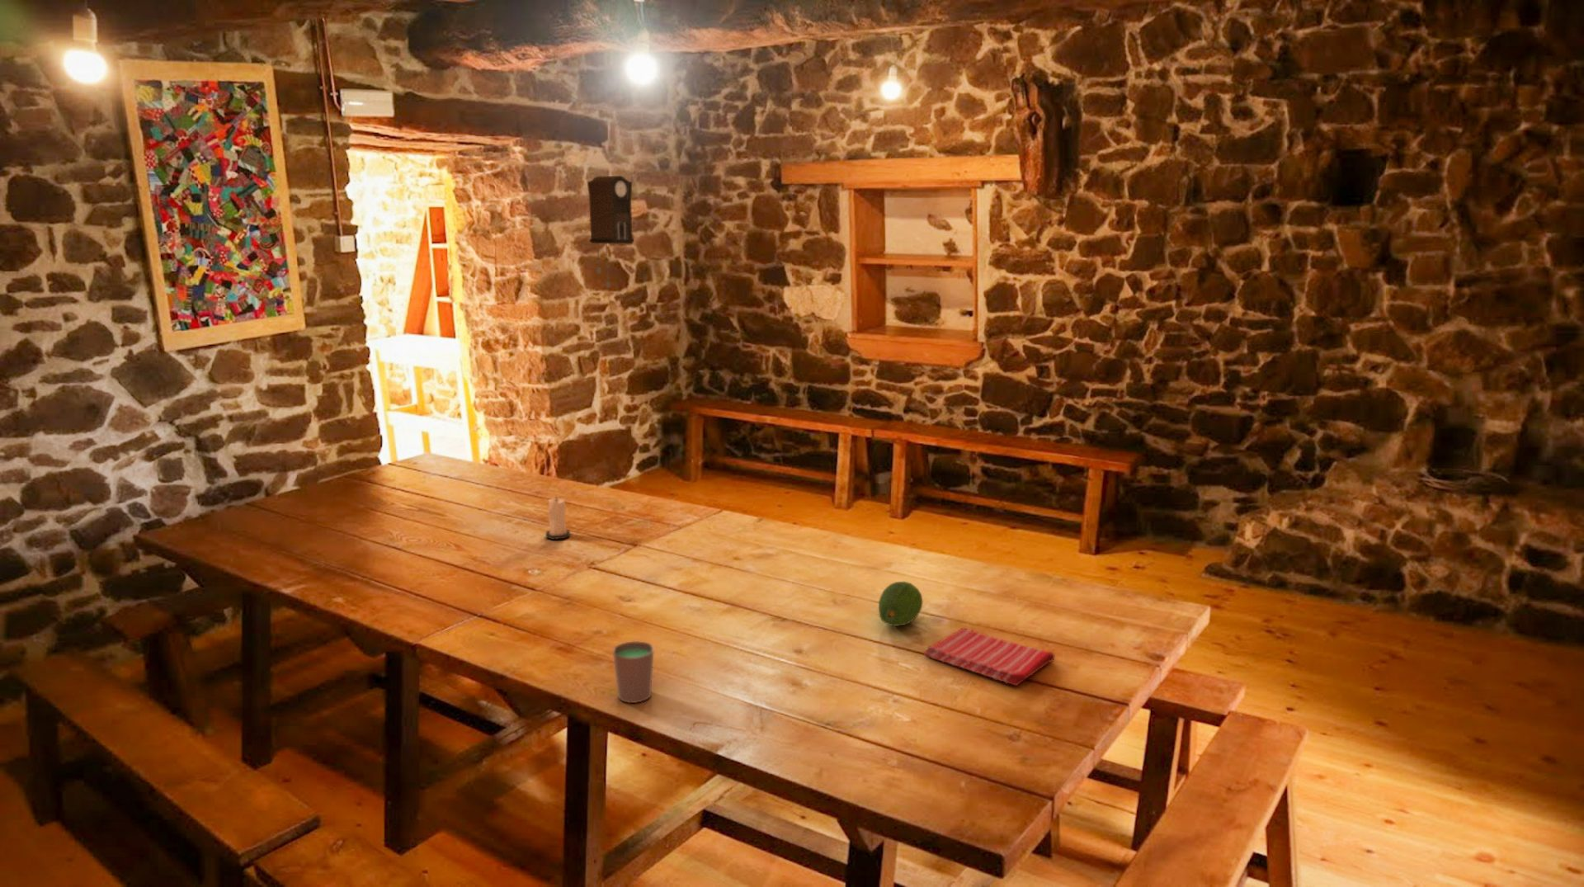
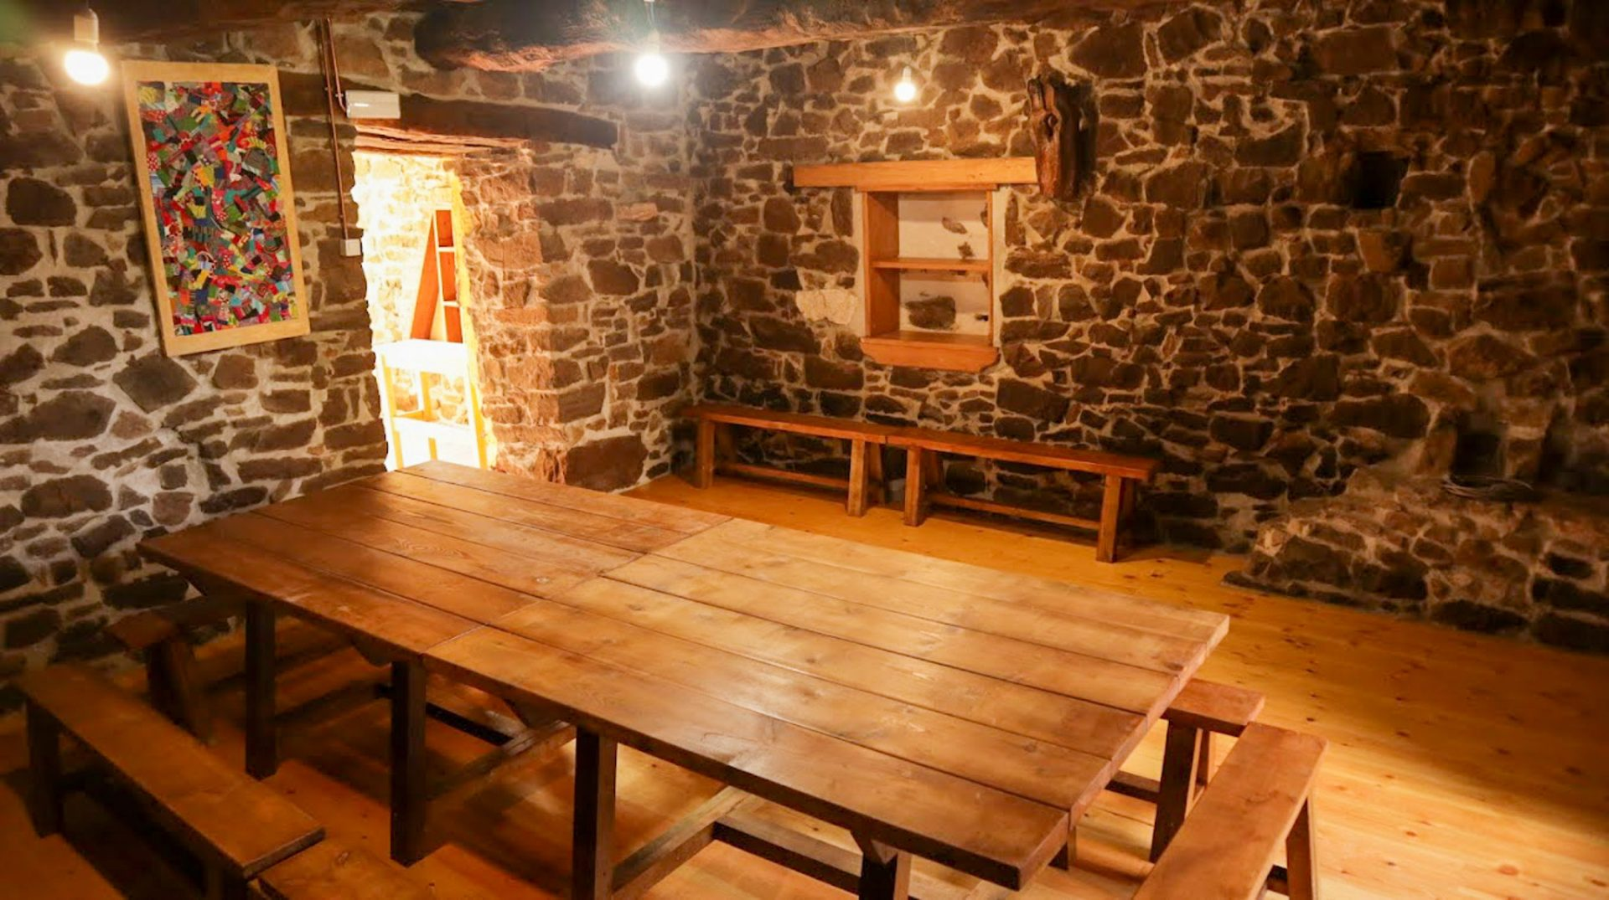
- fruit [878,581,924,627]
- cup [612,640,655,704]
- candle [545,496,571,541]
- pendulum clock [586,175,634,288]
- dish towel [924,627,1055,687]
